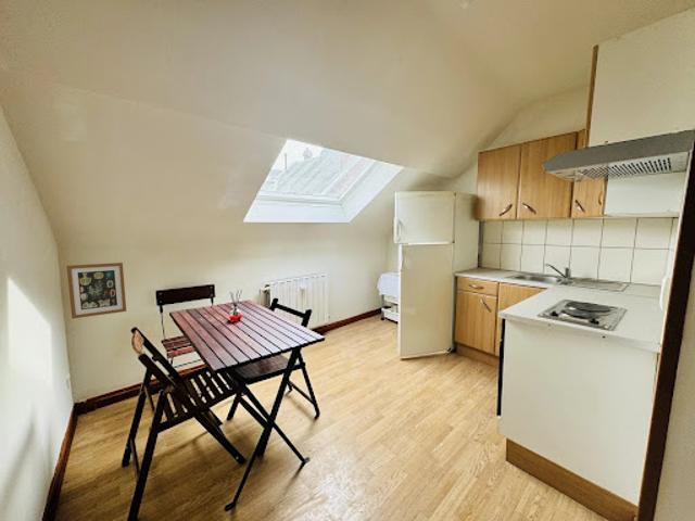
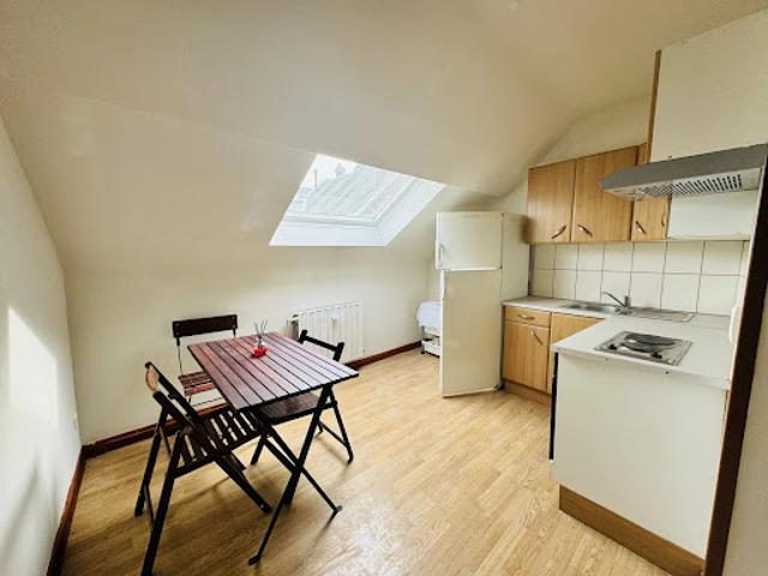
- wall art [65,262,127,320]
